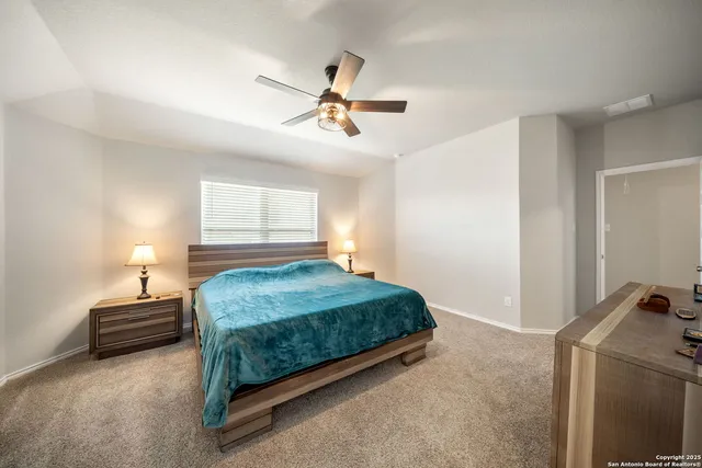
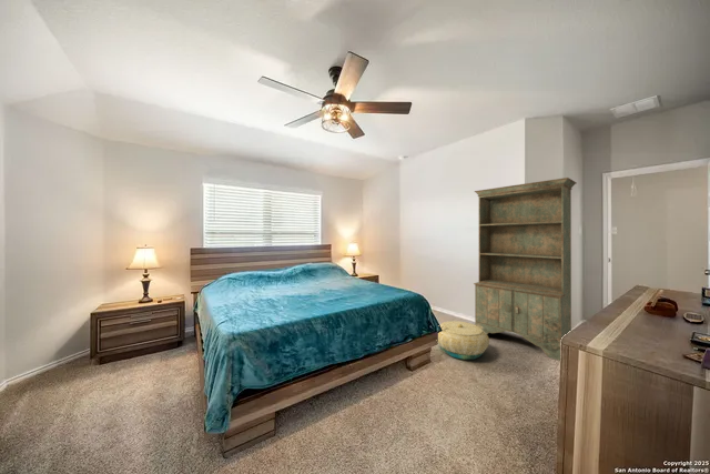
+ bookshelf [473,177,578,362]
+ basket [437,320,490,361]
